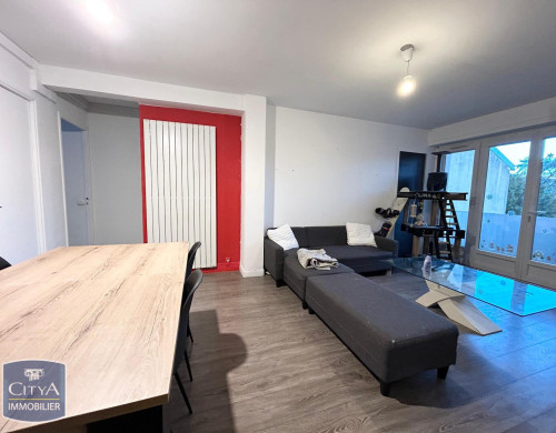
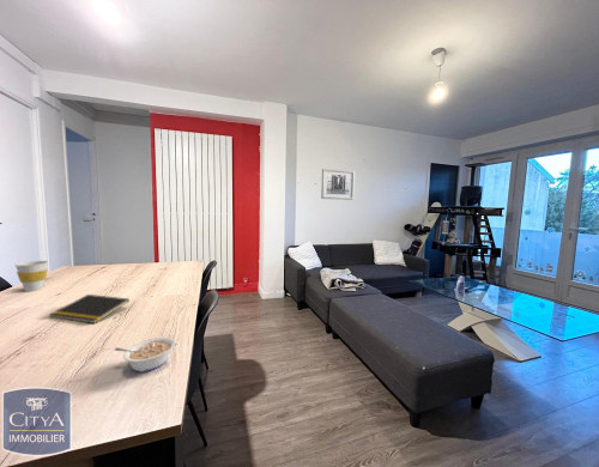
+ notepad [48,293,131,325]
+ cup [14,260,49,293]
+ legume [114,336,176,374]
+ wall art [320,168,356,201]
